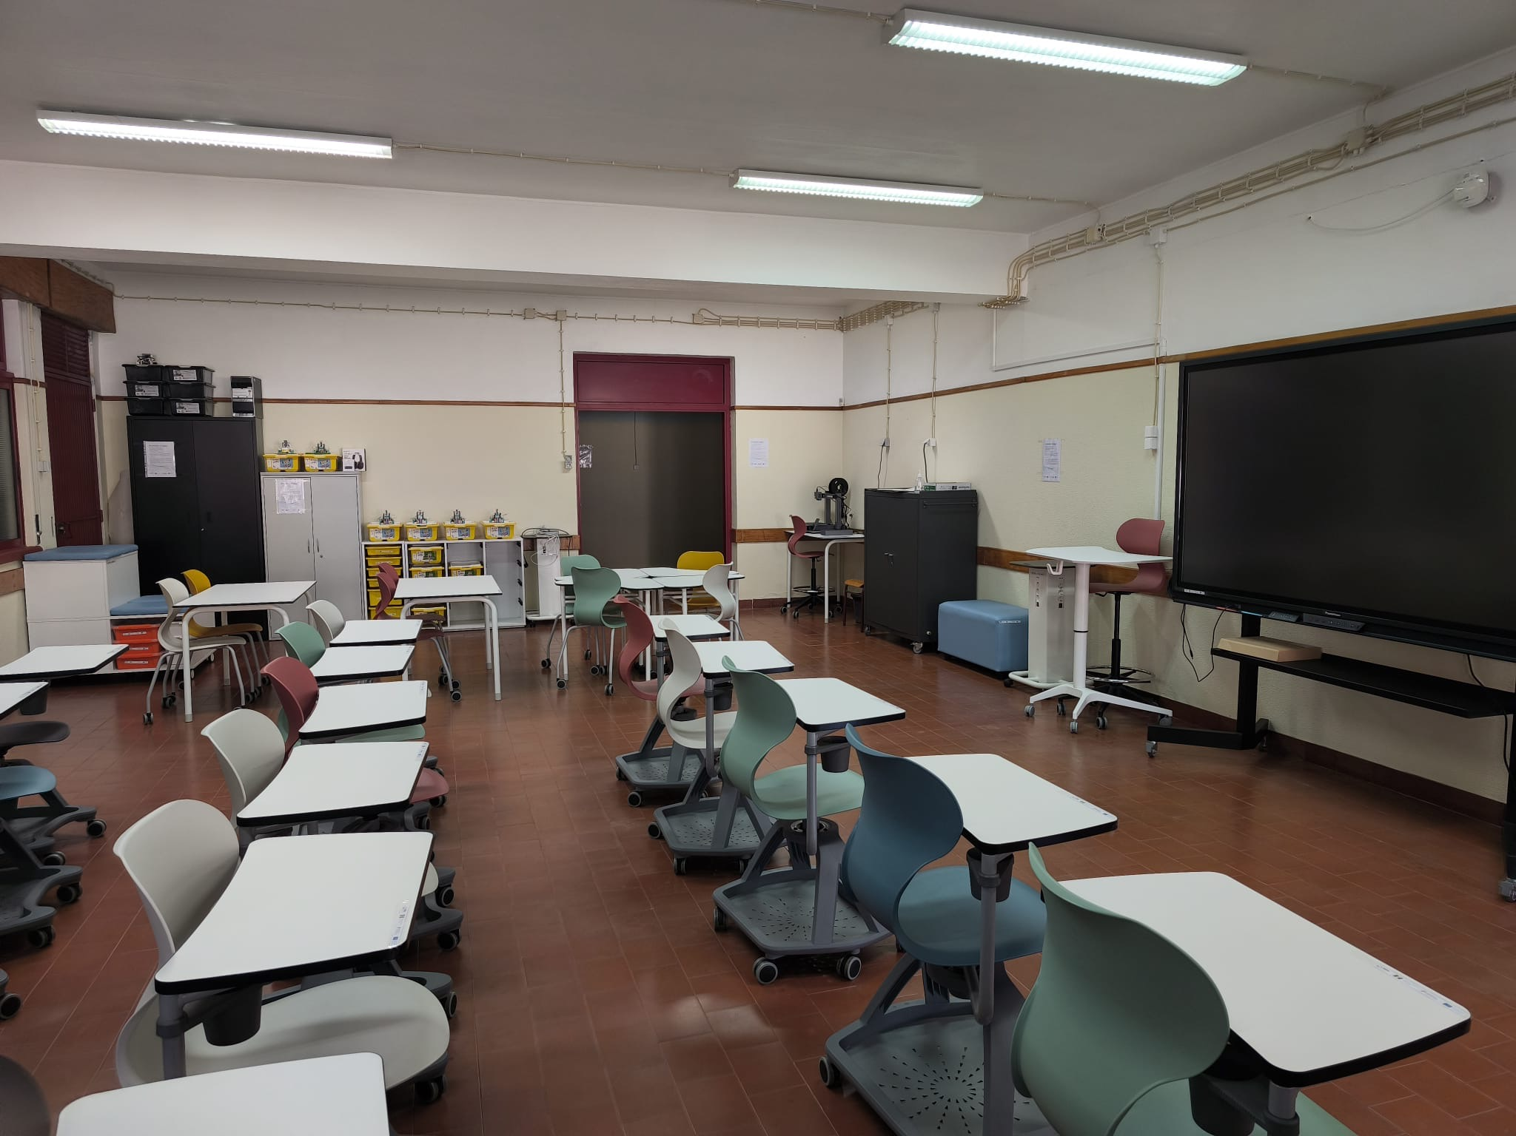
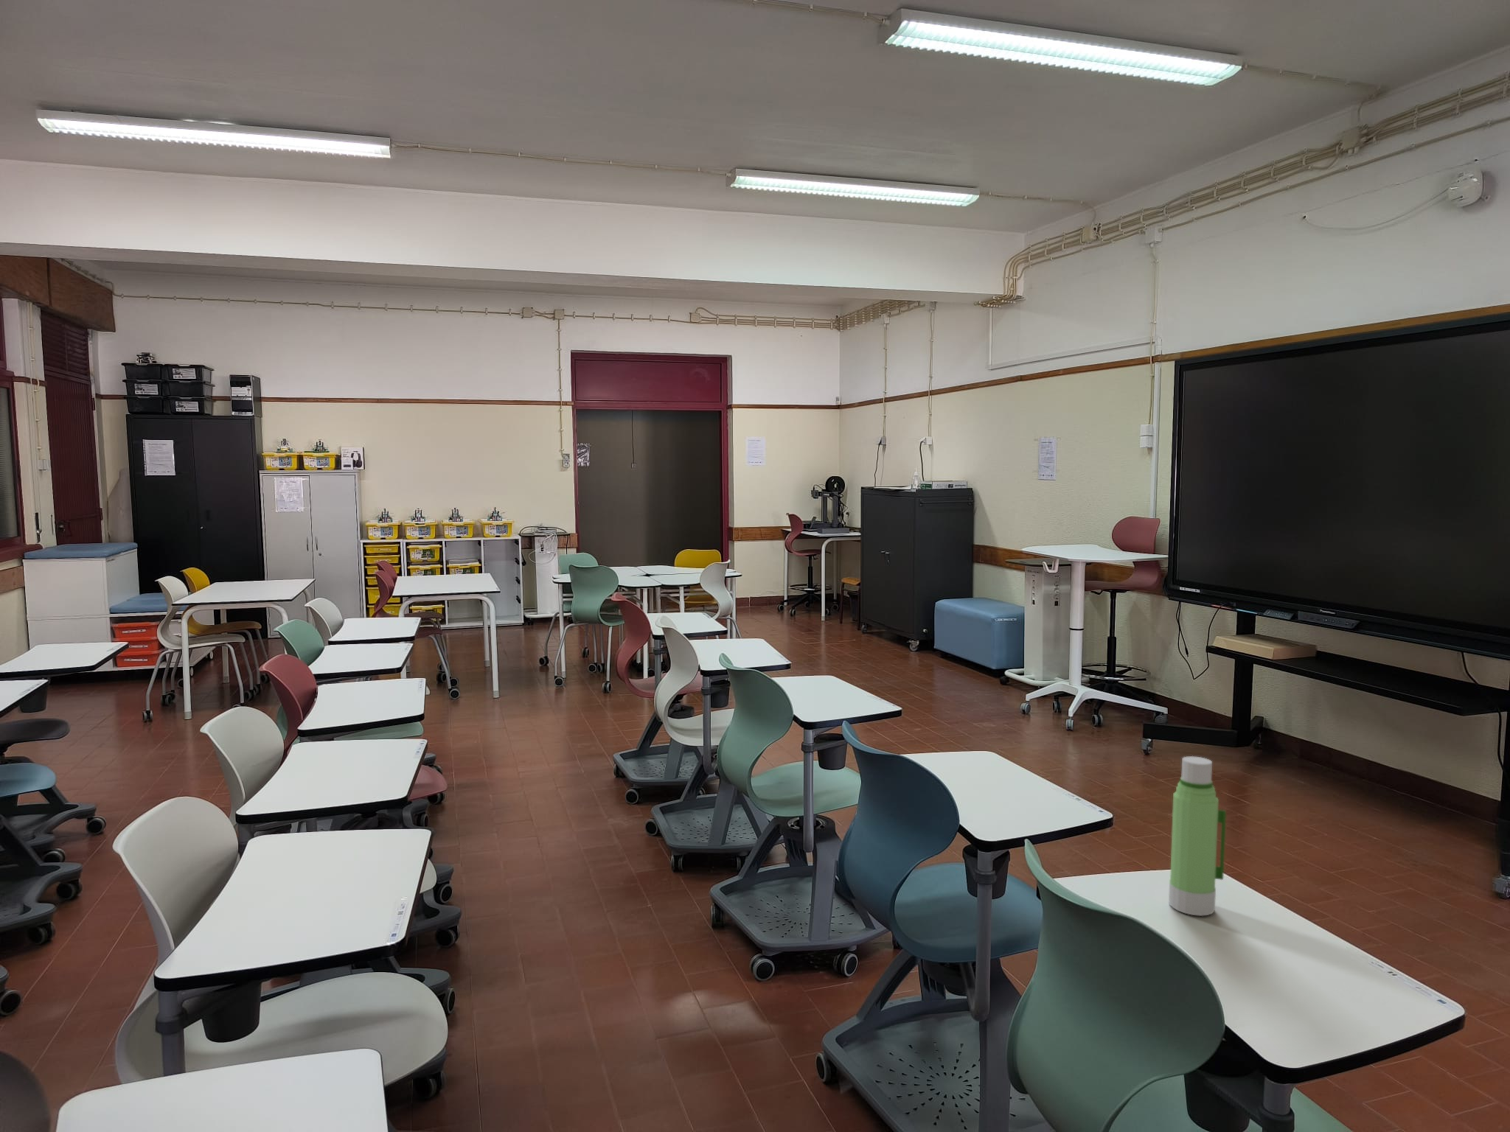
+ water bottle [1168,755,1227,917]
